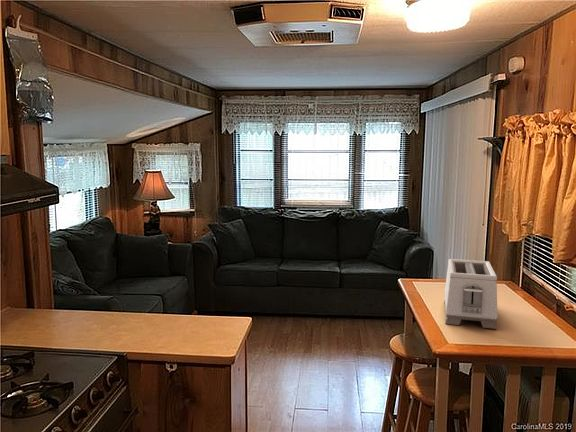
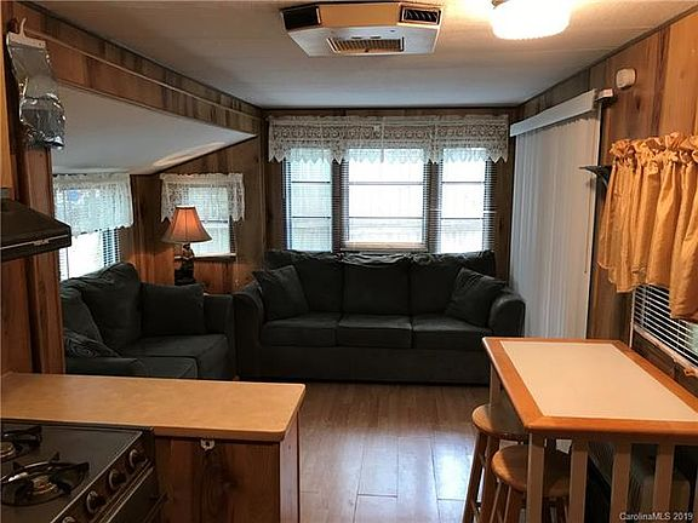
- toaster [443,258,498,330]
